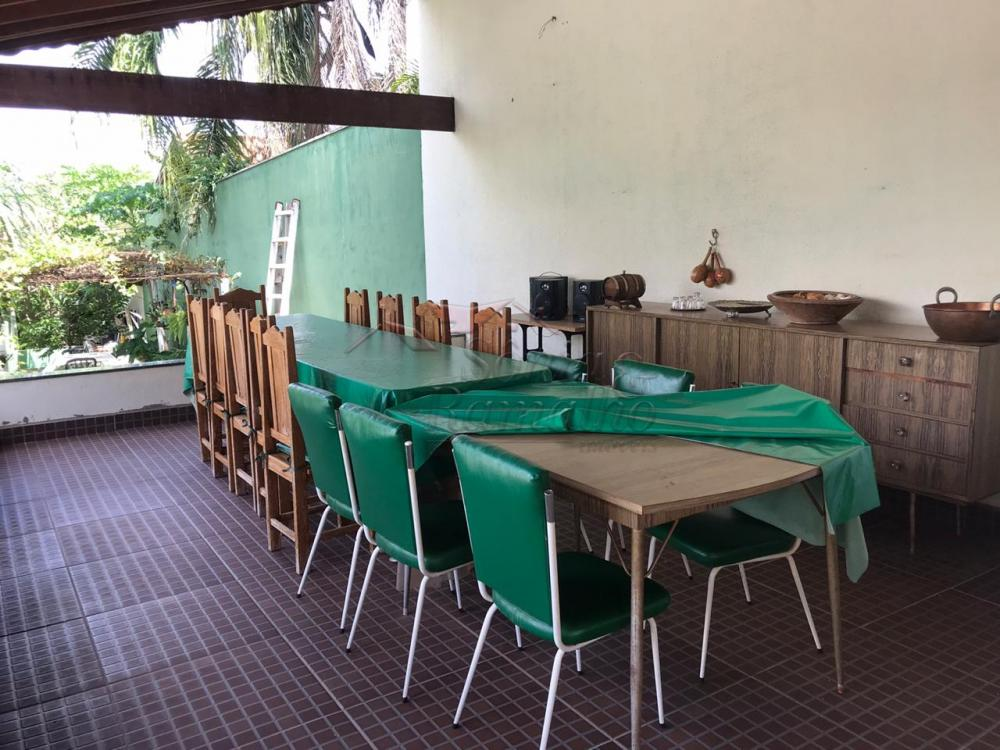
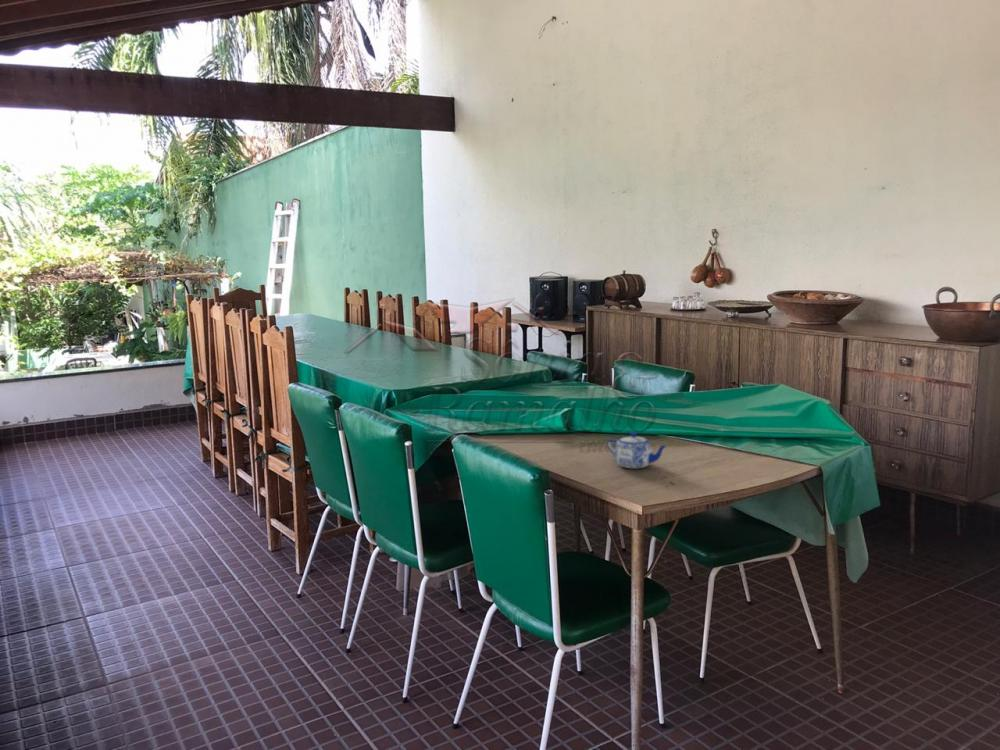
+ teapot [606,431,668,469]
